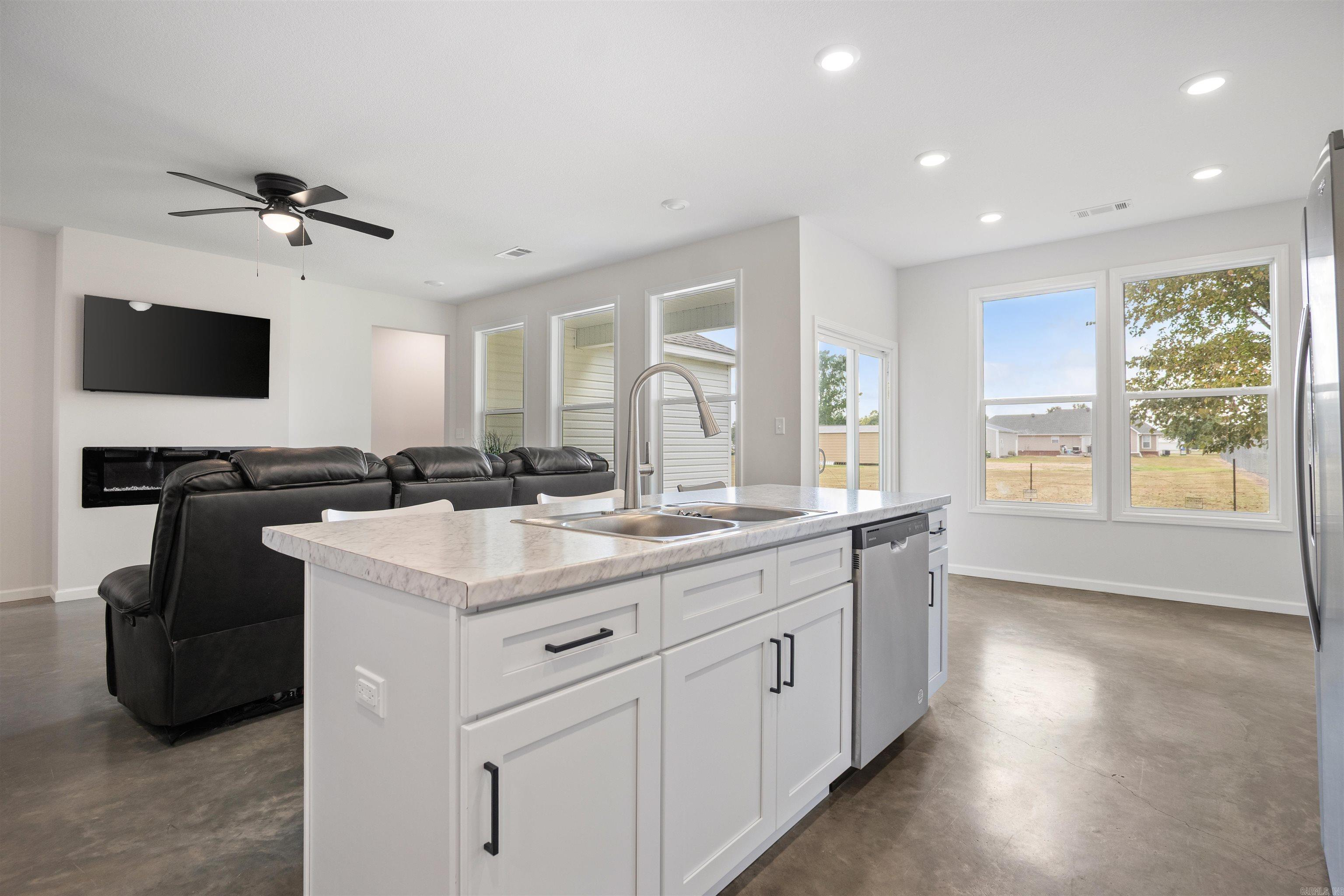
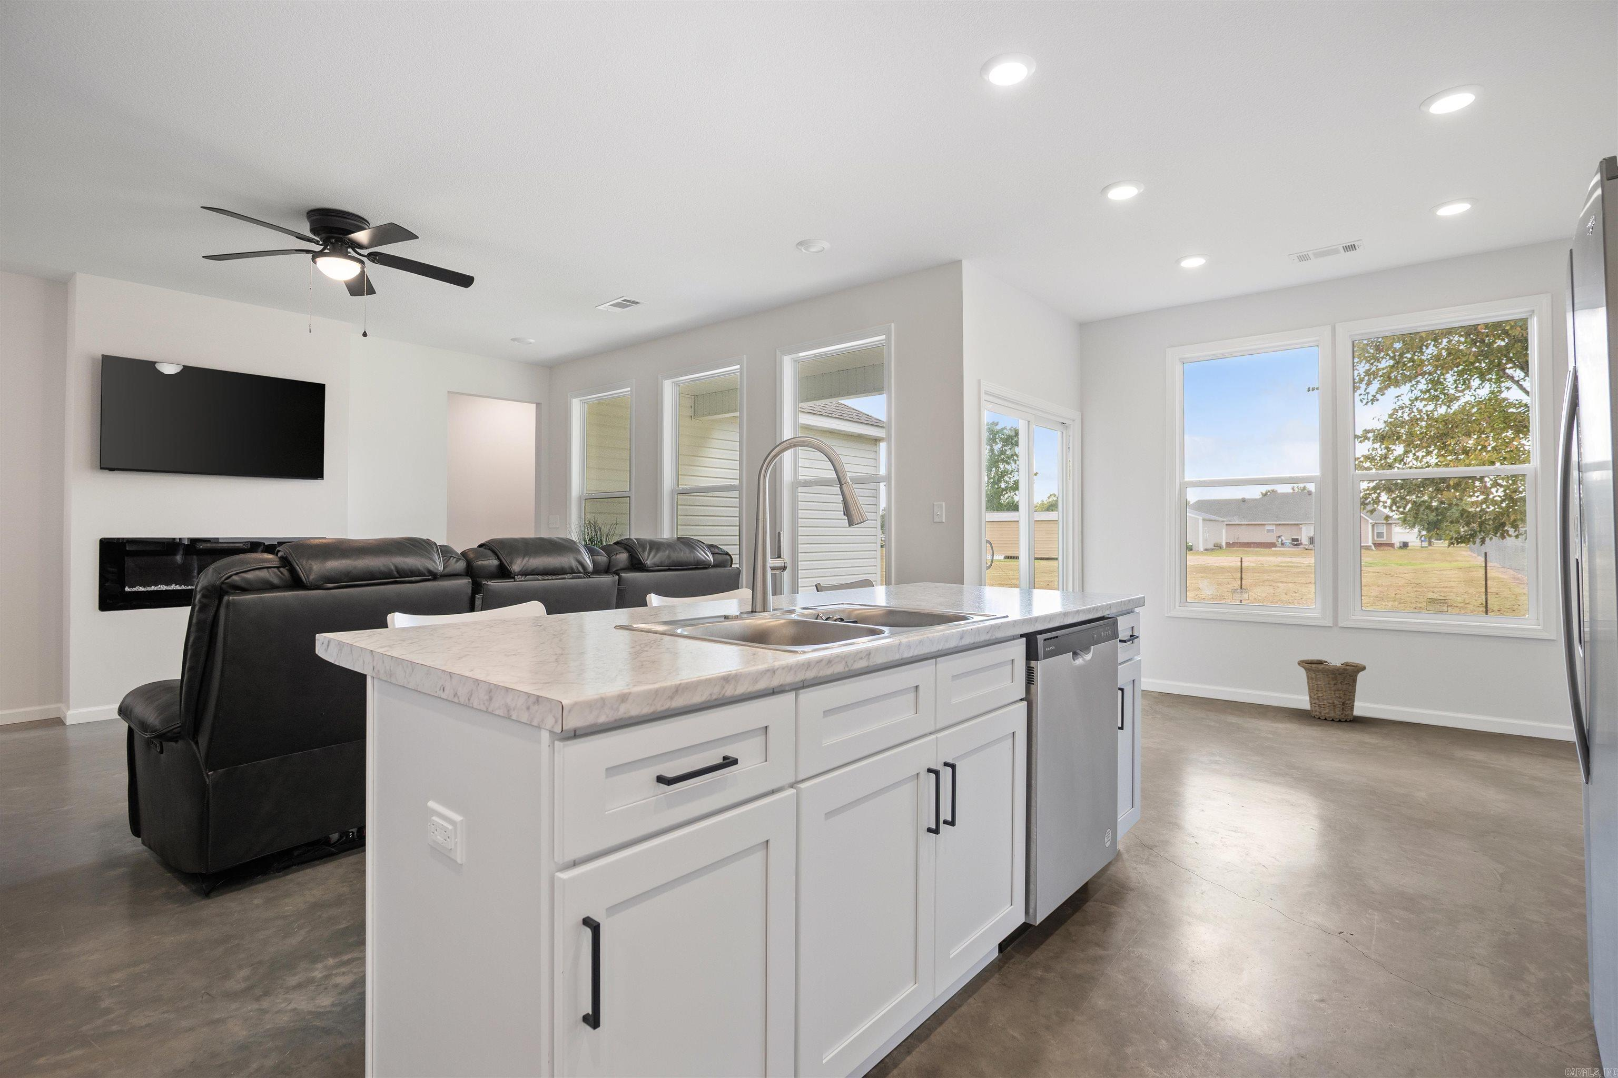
+ basket [1298,659,1366,722]
